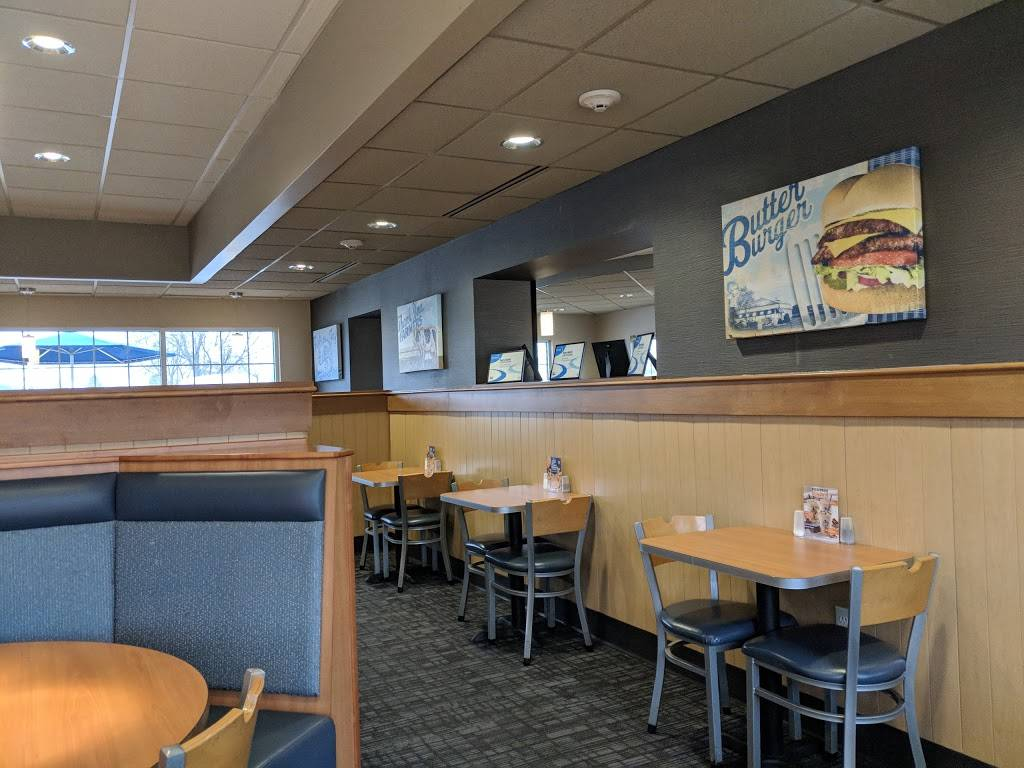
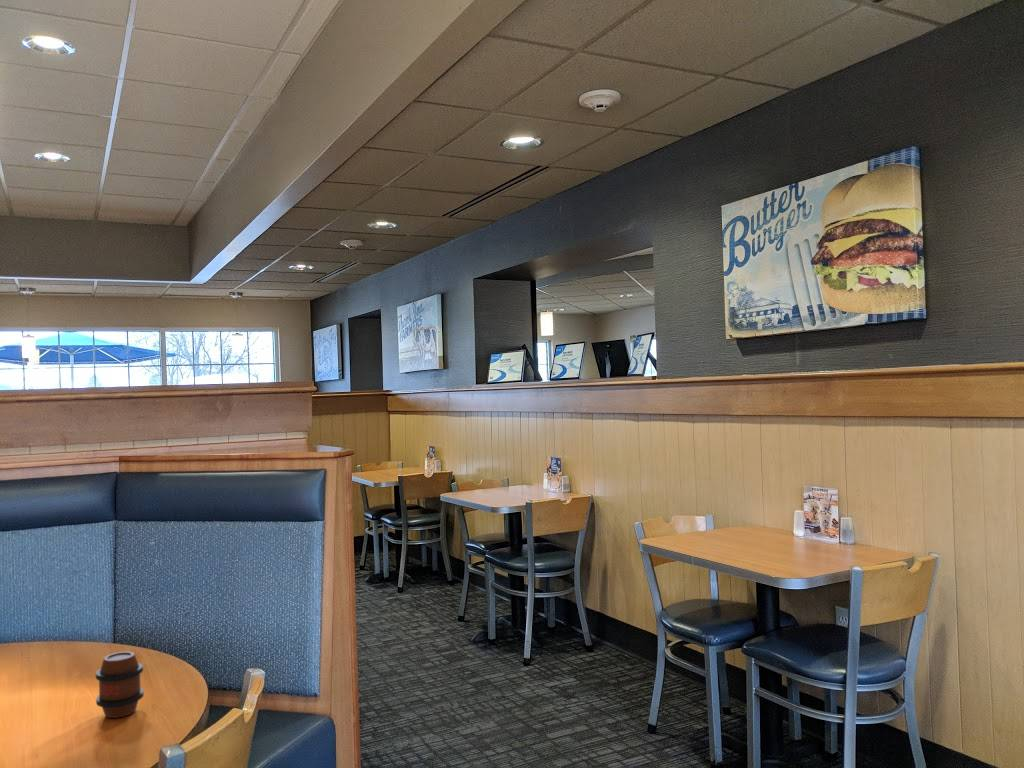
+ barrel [95,651,145,719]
